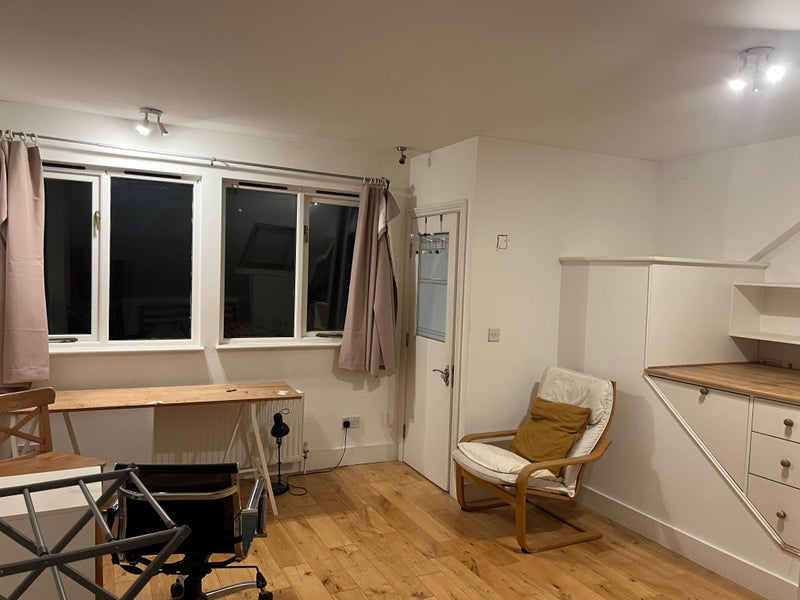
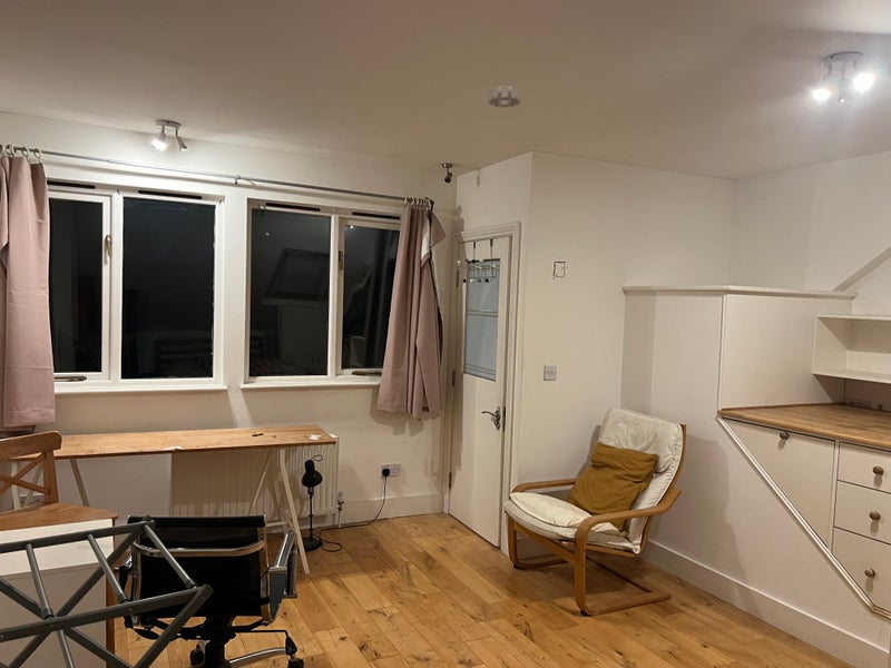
+ smoke detector [488,85,522,108]
